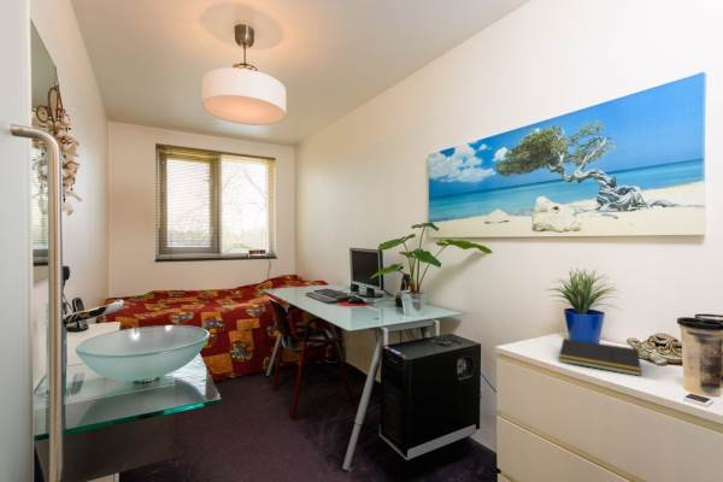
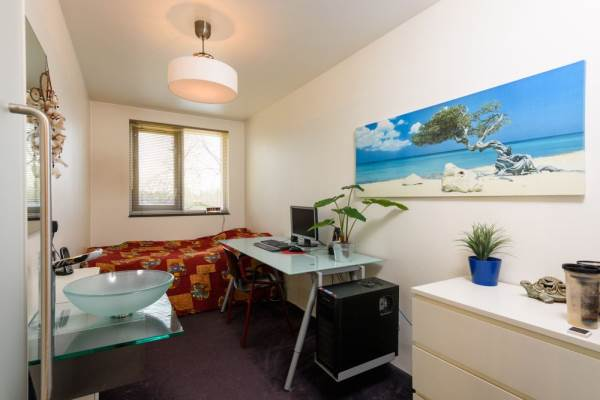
- notepad [558,337,642,377]
